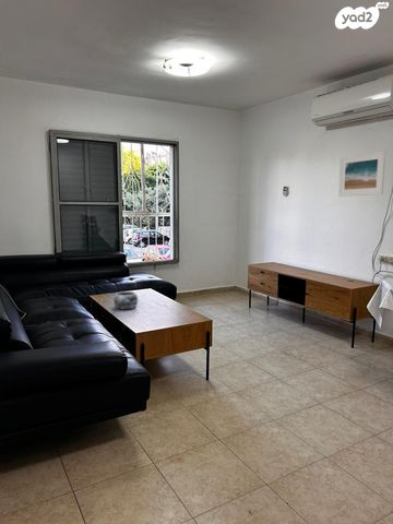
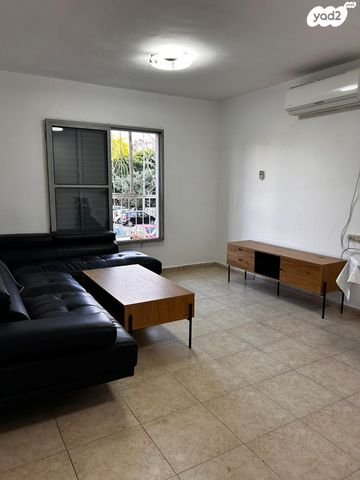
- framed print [337,150,386,198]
- decorative bowl [112,290,139,311]
